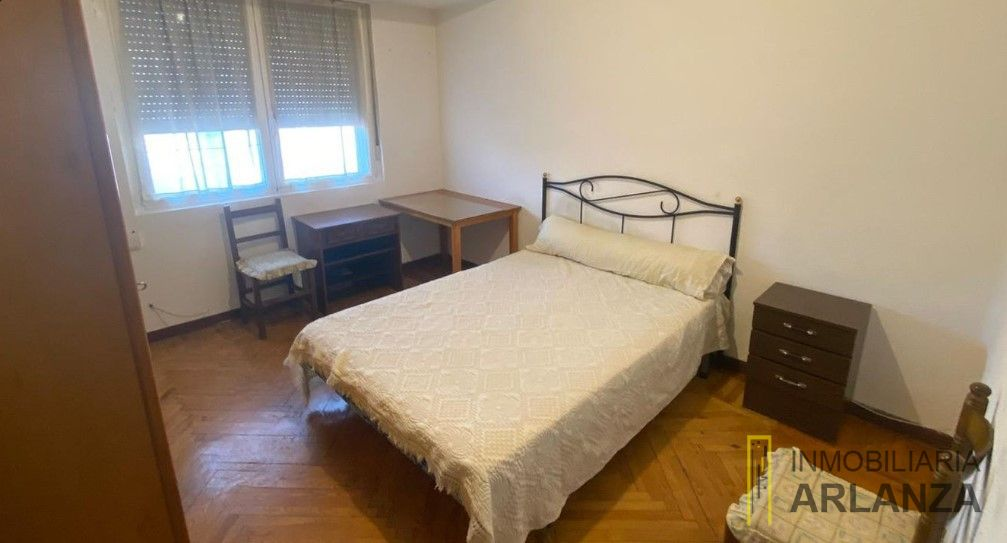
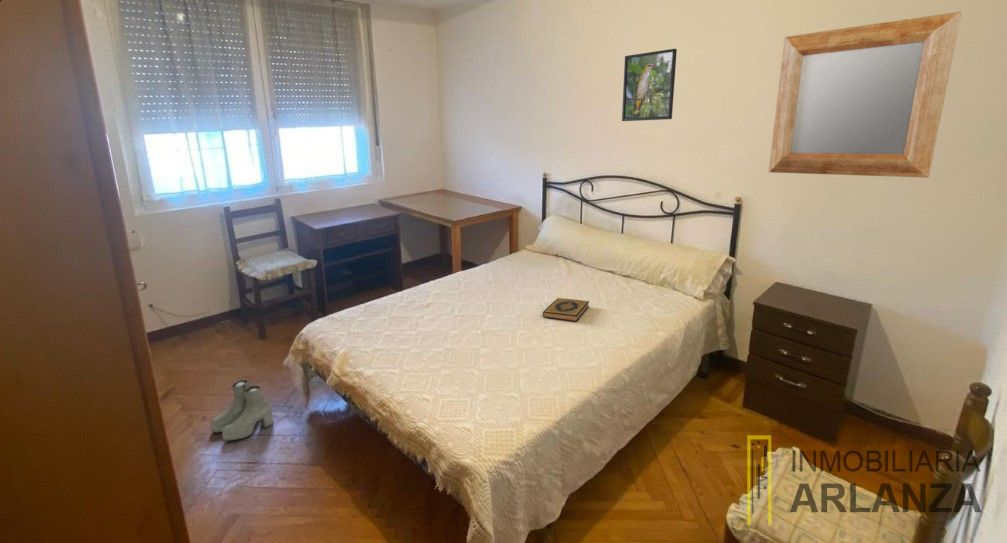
+ hardback book [542,297,590,323]
+ mirror [768,11,962,179]
+ boots [210,379,274,442]
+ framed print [621,48,678,122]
